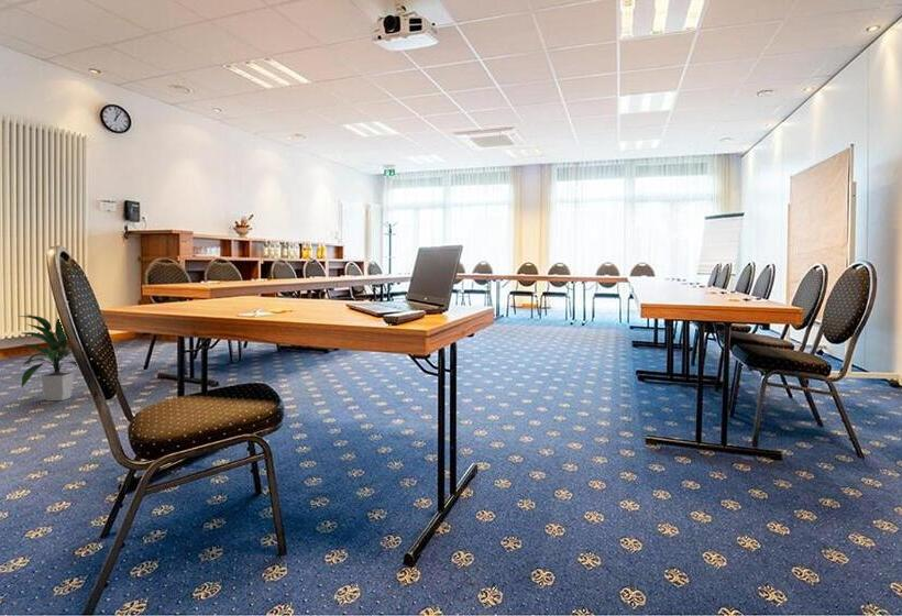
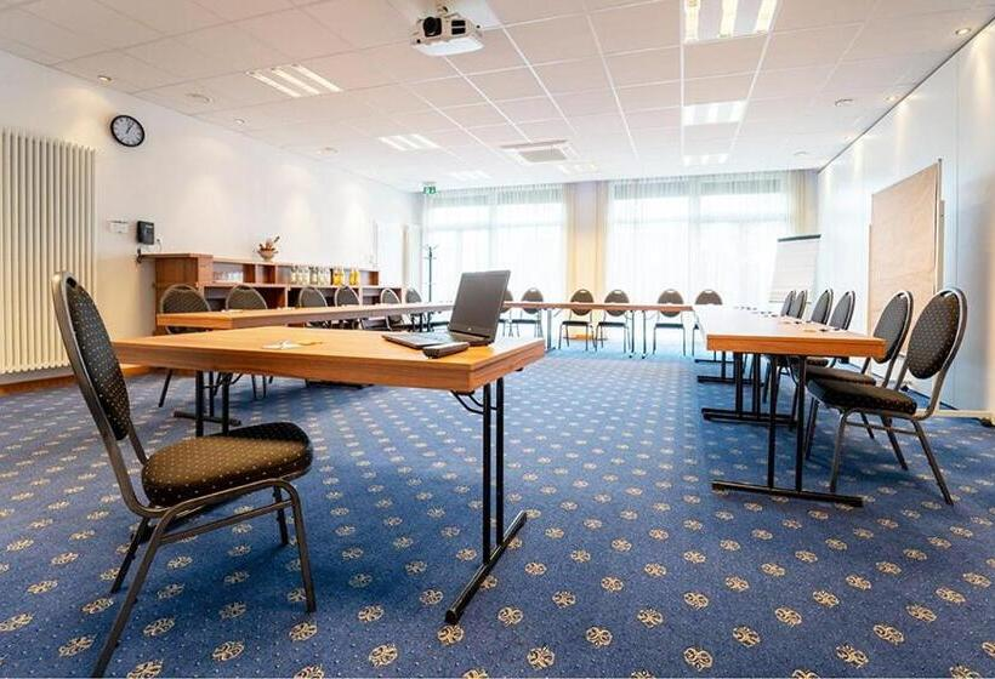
- indoor plant [15,312,78,402]
